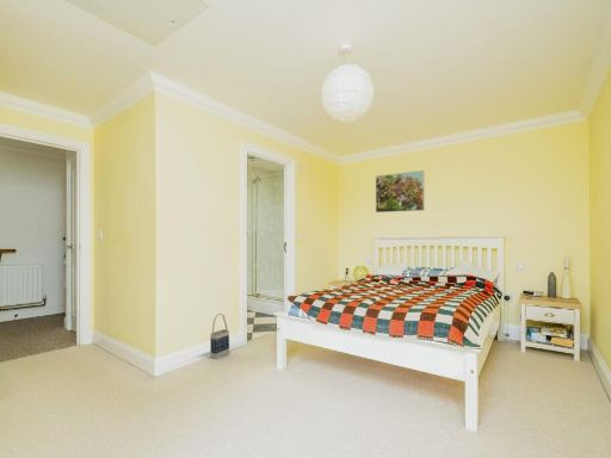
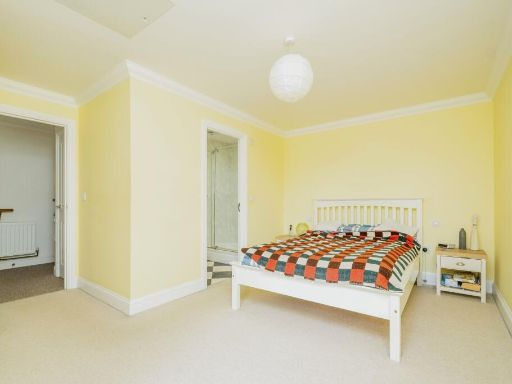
- bag [209,312,230,360]
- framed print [375,169,426,213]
